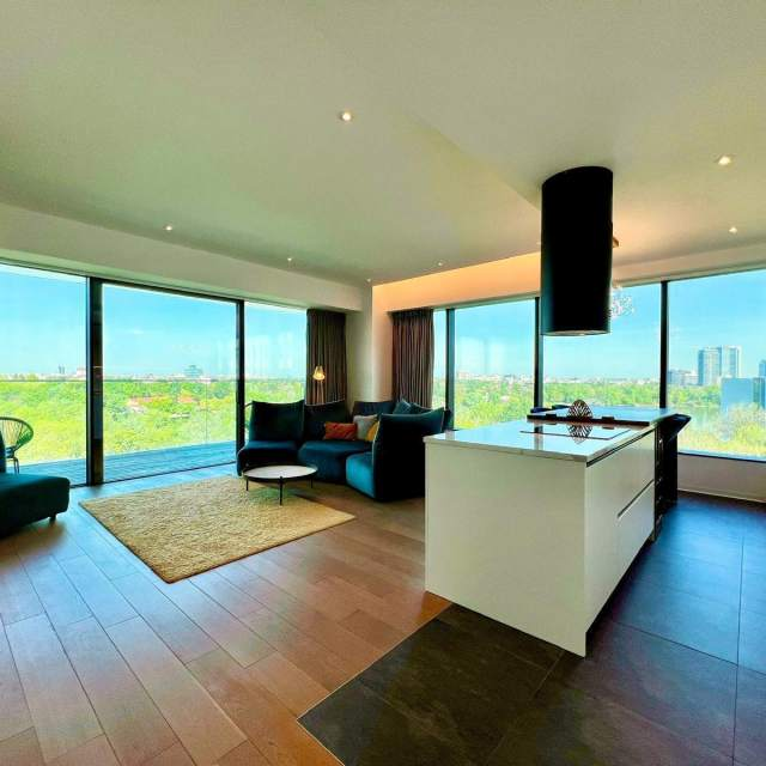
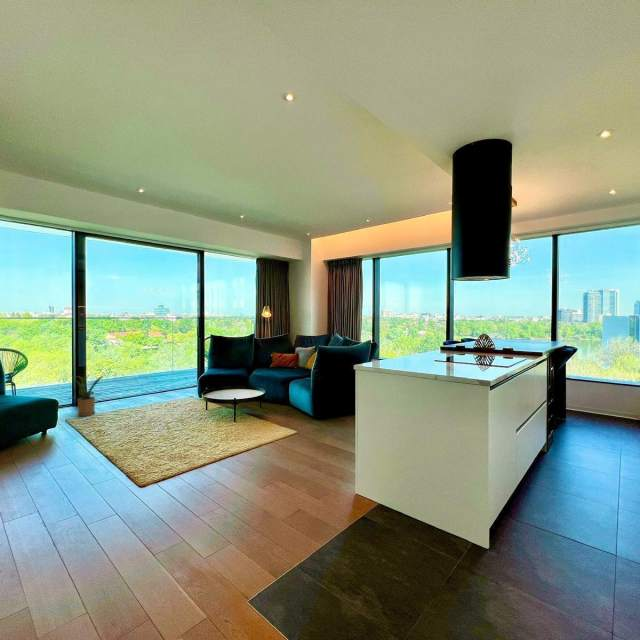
+ house plant [68,373,105,417]
